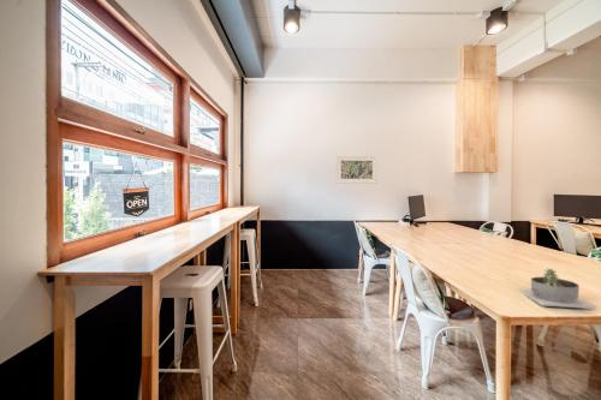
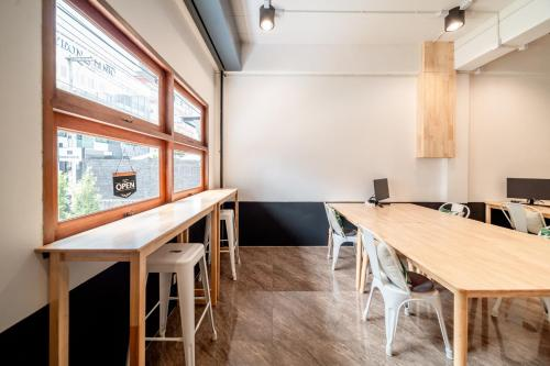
- succulent planter [517,267,597,310]
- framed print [335,155,379,185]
